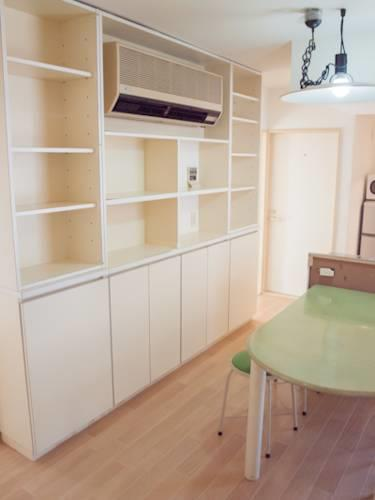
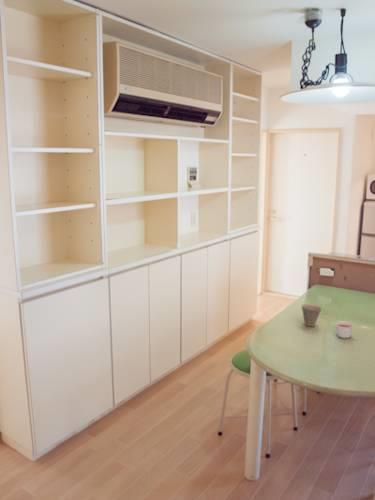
+ candle [334,320,355,339]
+ cup [301,303,322,328]
